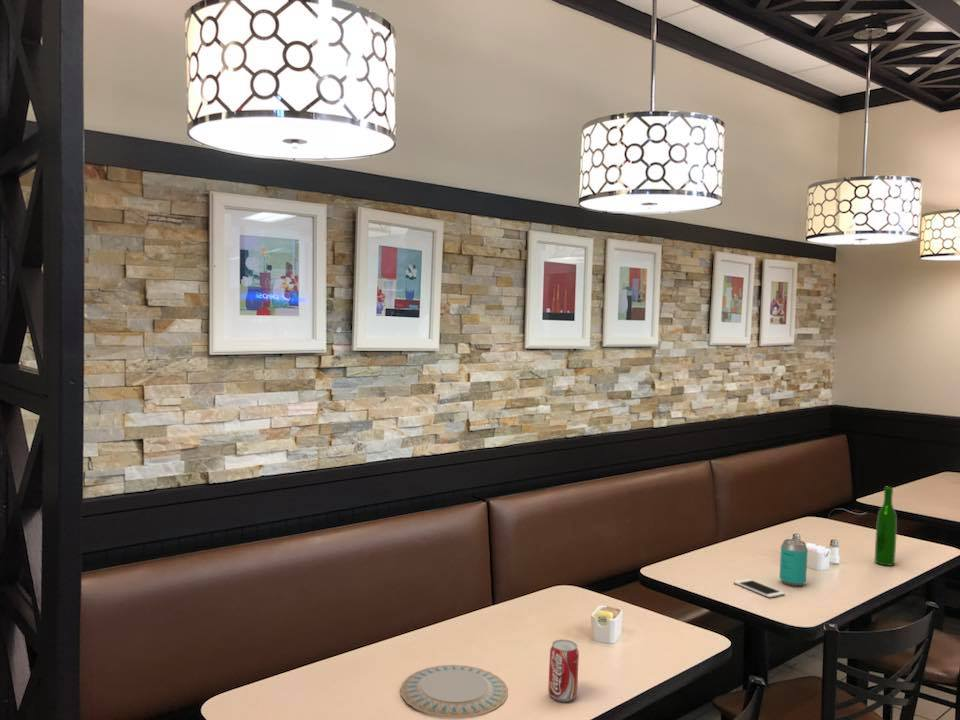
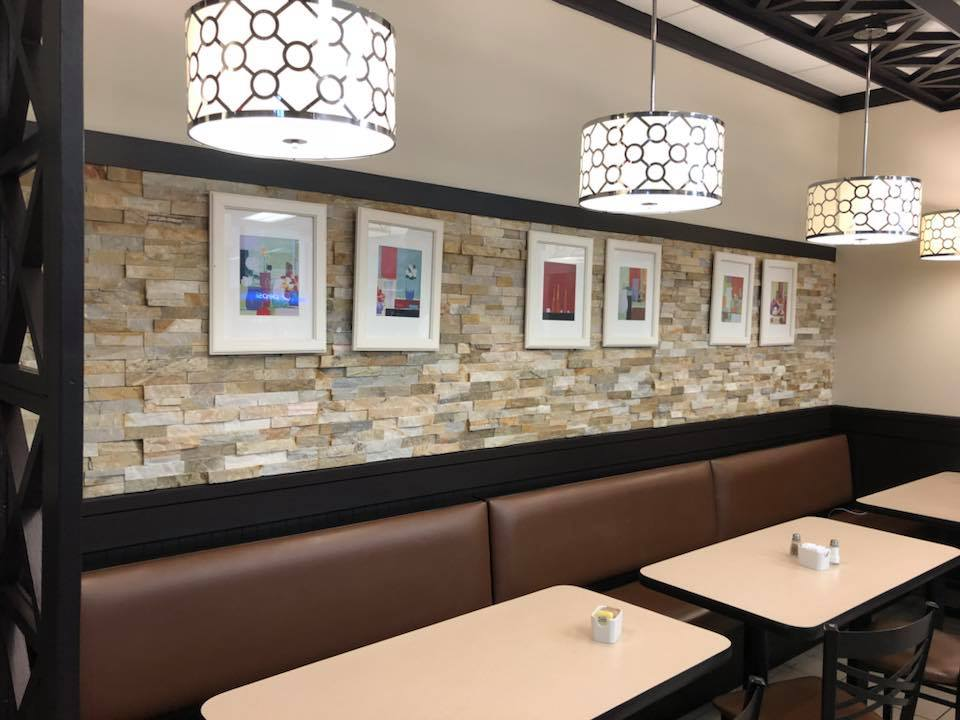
- beverage can [779,538,809,587]
- cell phone [733,578,786,599]
- wine bottle [874,486,898,567]
- chinaware [399,664,509,719]
- soda can [547,638,580,703]
